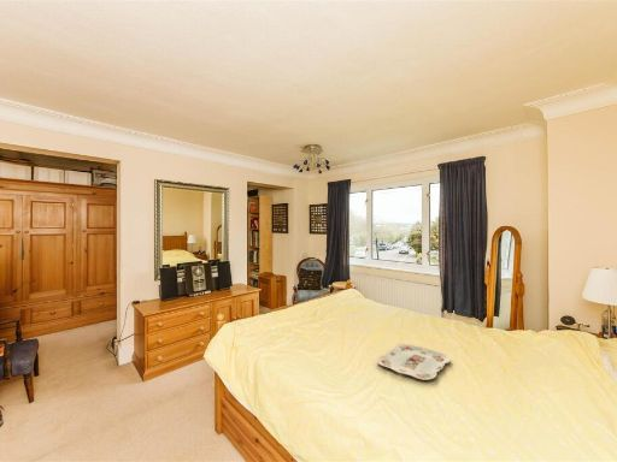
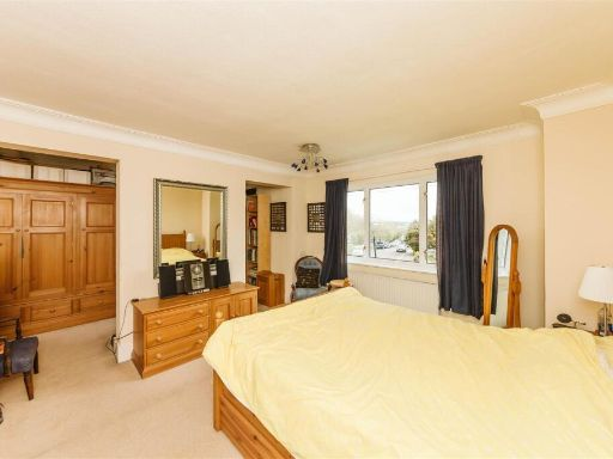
- serving tray [376,343,452,381]
